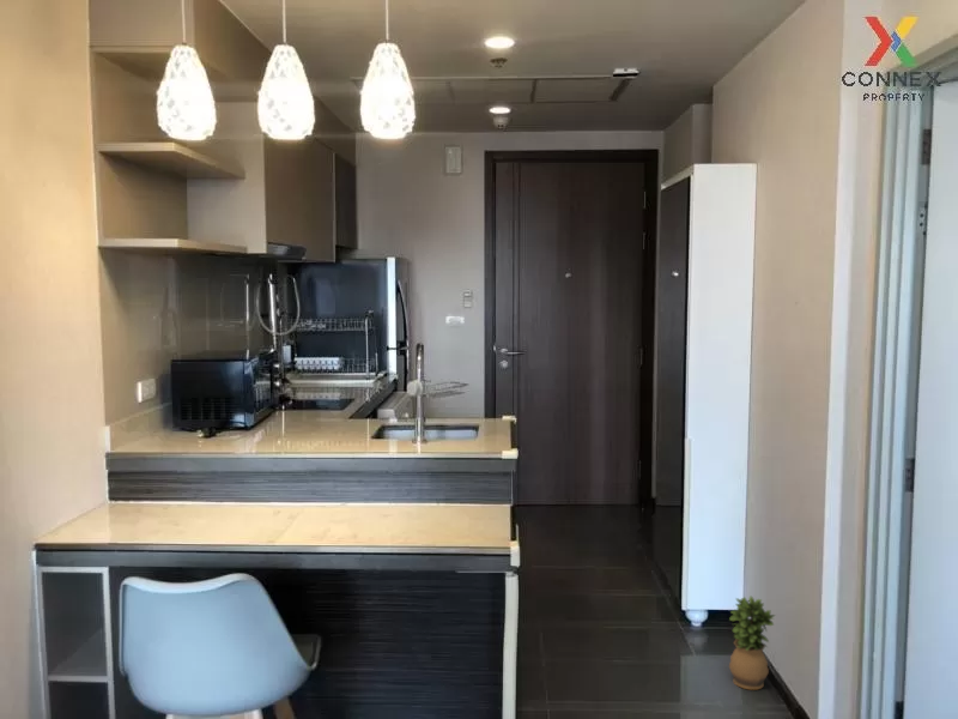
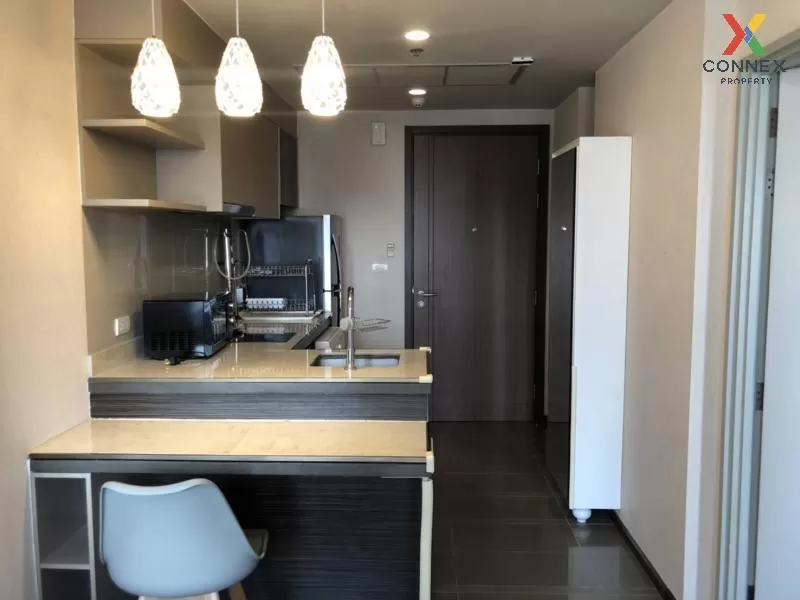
- potted plant [728,596,777,691]
